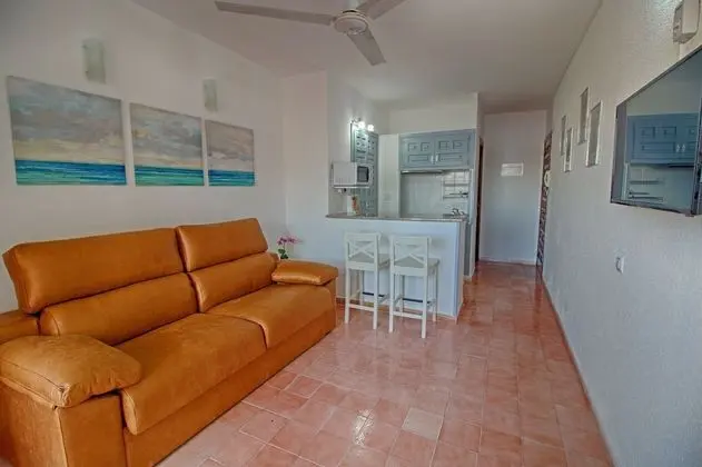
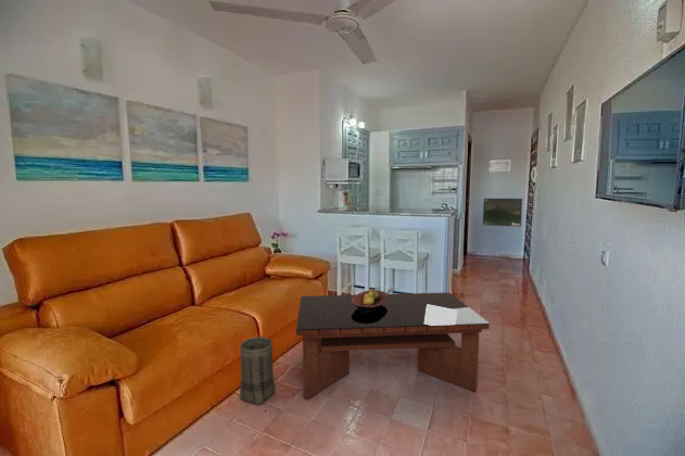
+ coffee table [295,291,491,401]
+ basket [239,335,276,406]
+ fruit bowl [351,288,388,312]
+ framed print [482,198,523,228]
